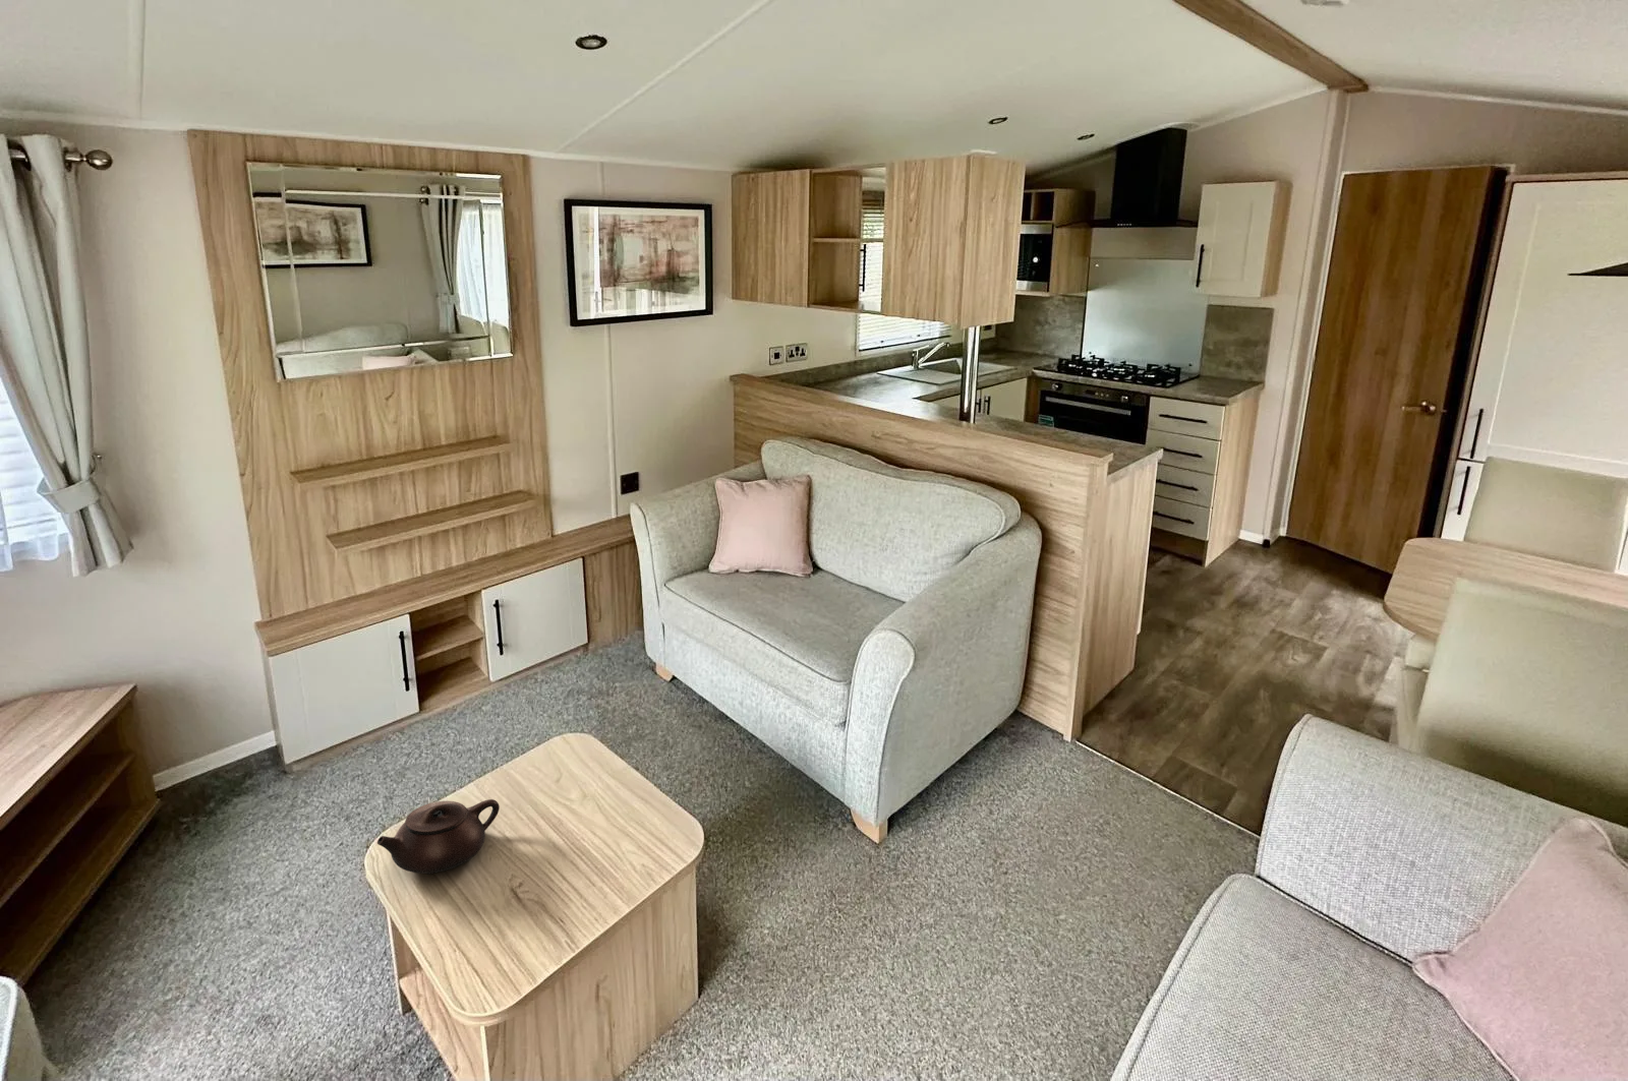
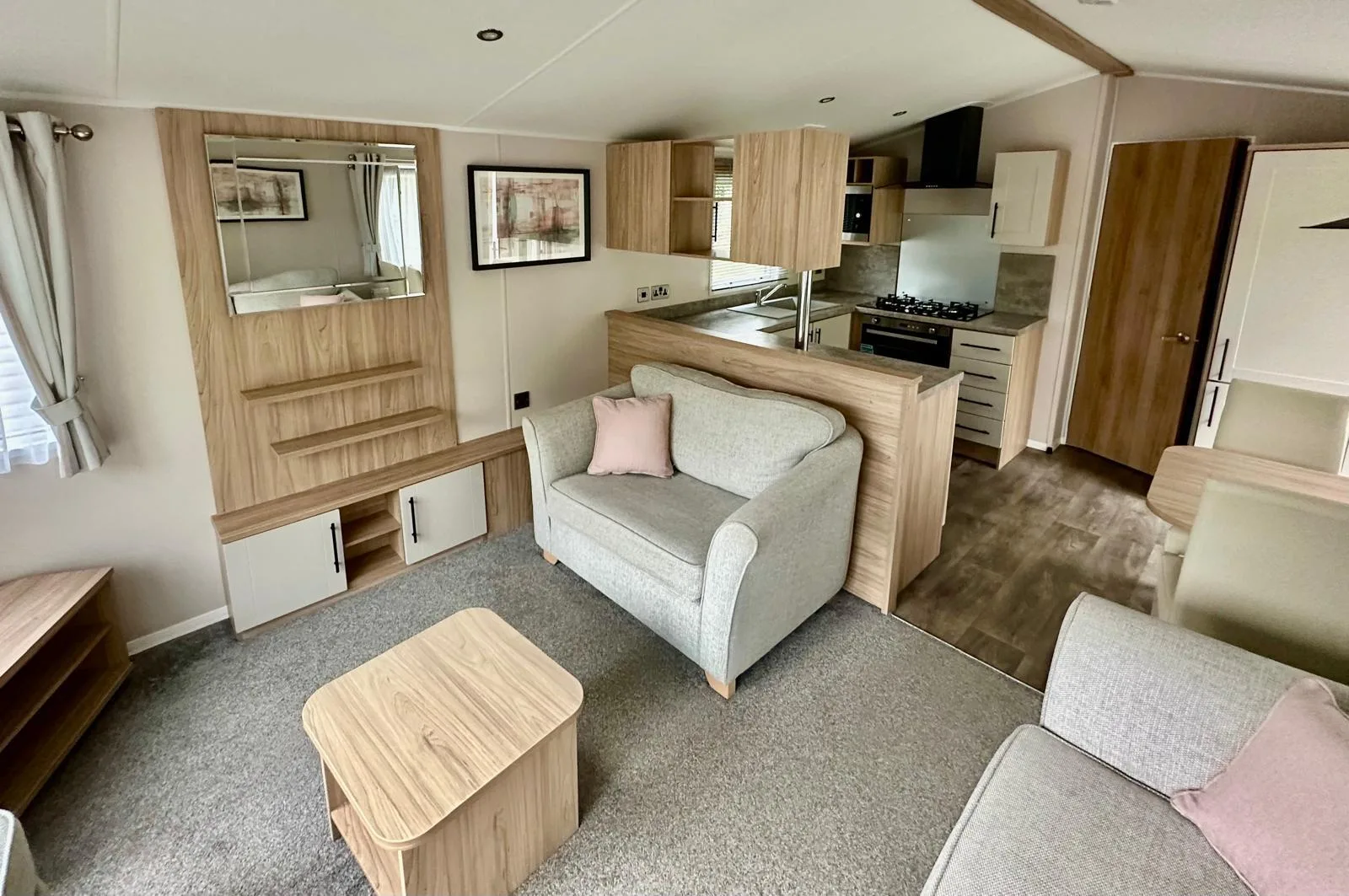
- teapot [377,799,501,875]
